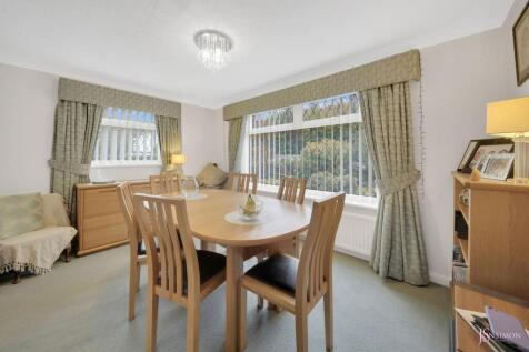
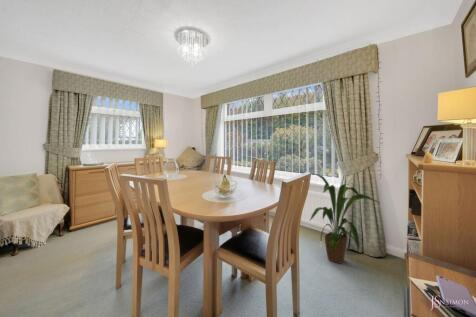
+ house plant [308,172,382,265]
